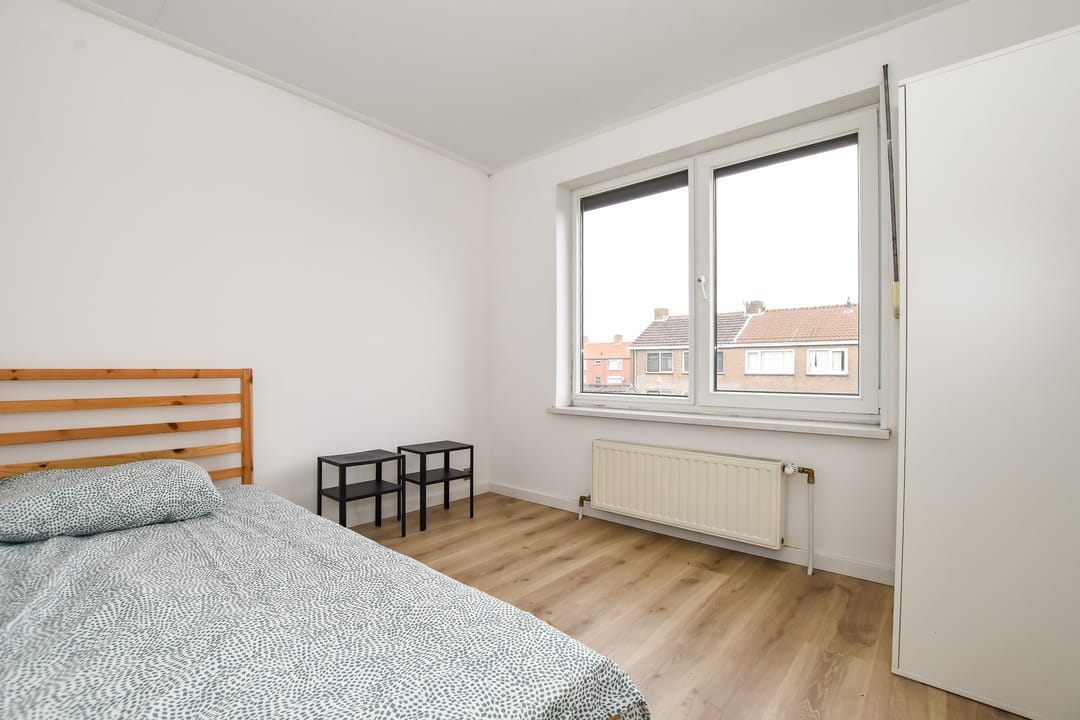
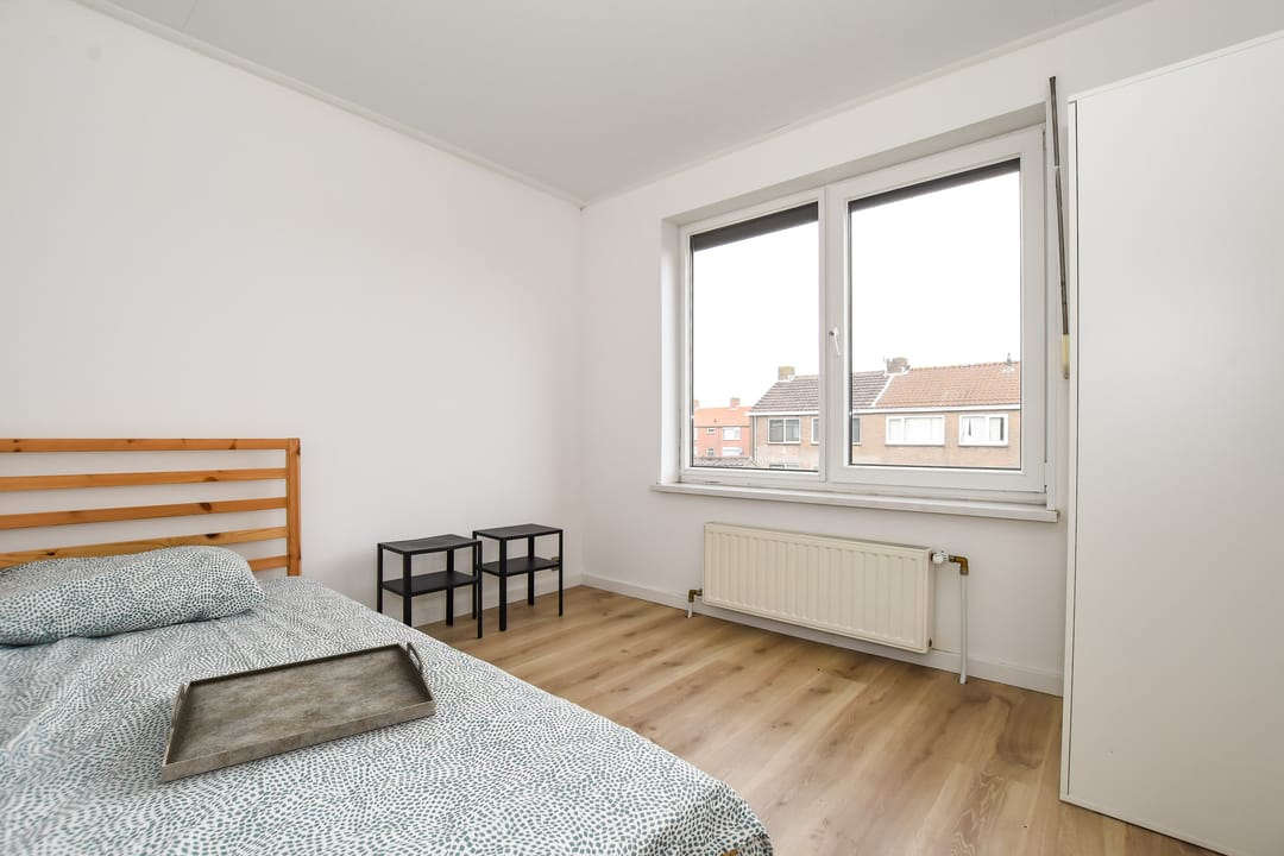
+ serving tray [160,641,436,783]
